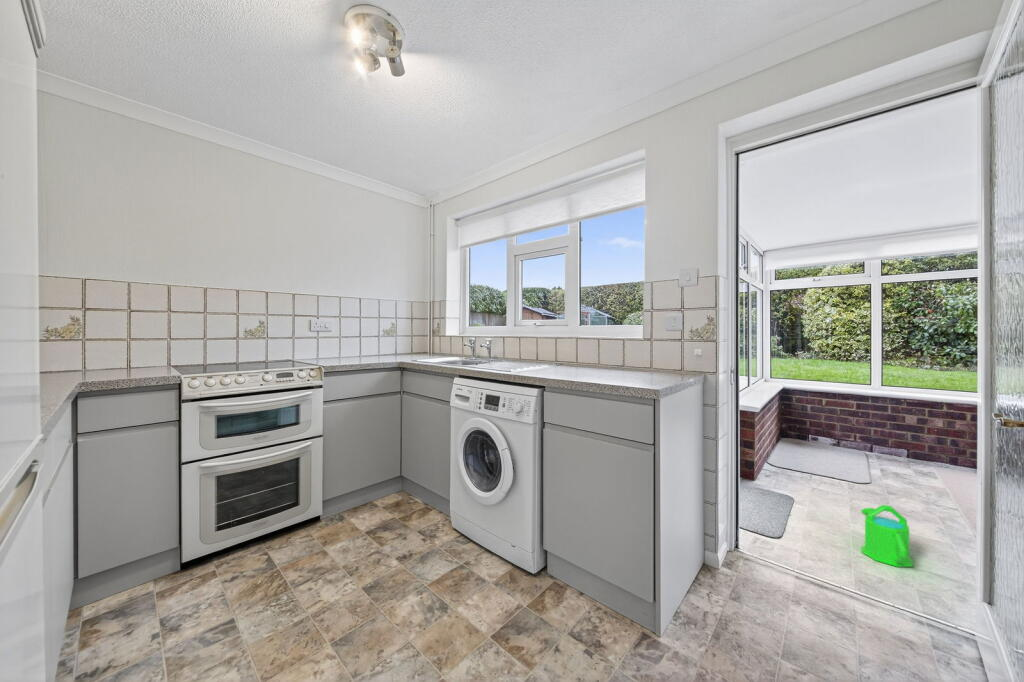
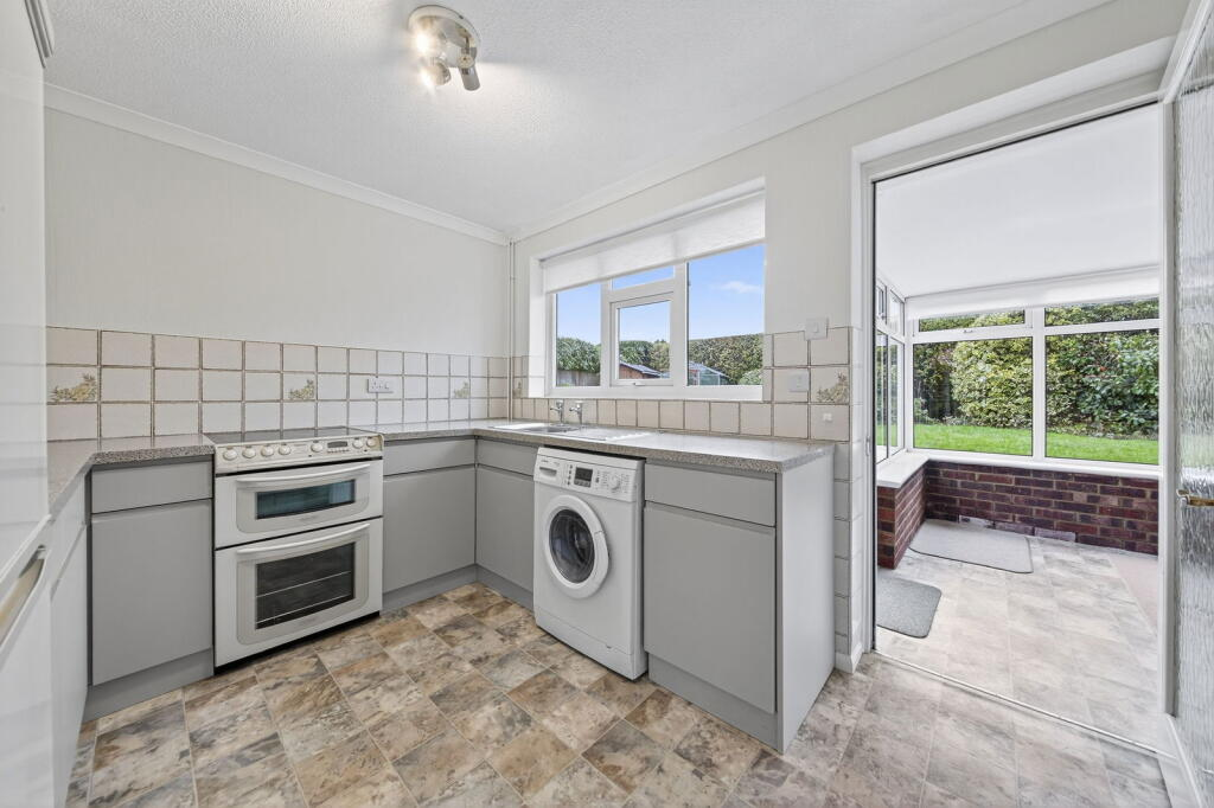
- watering can [860,504,914,568]
